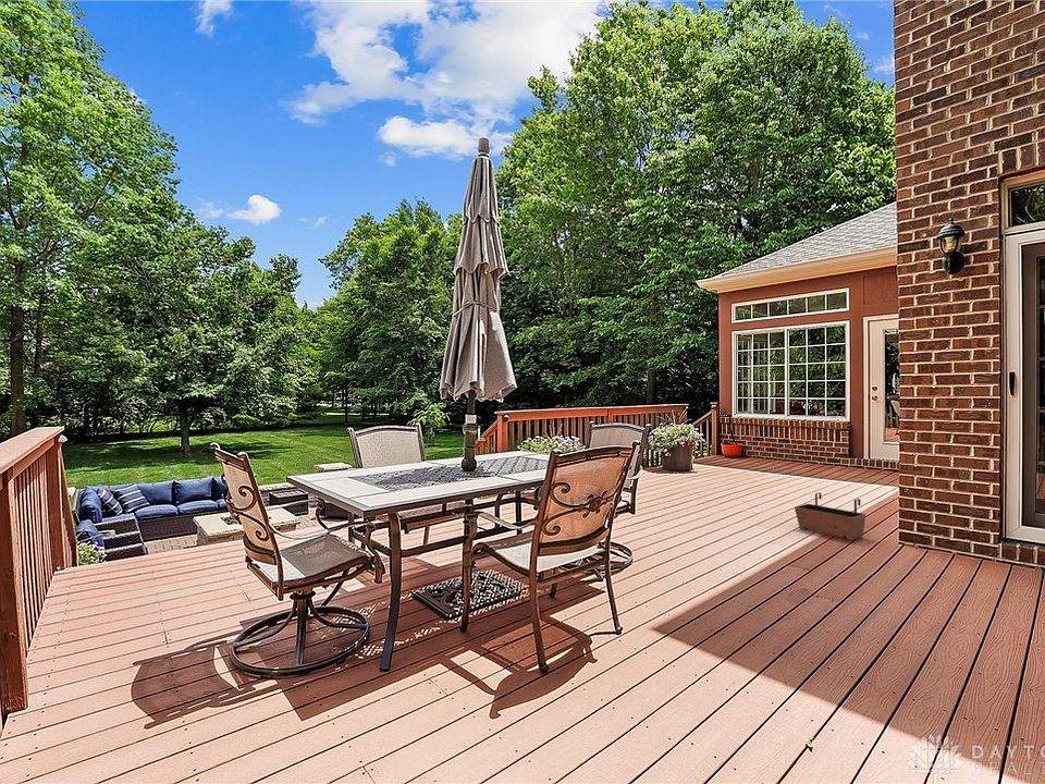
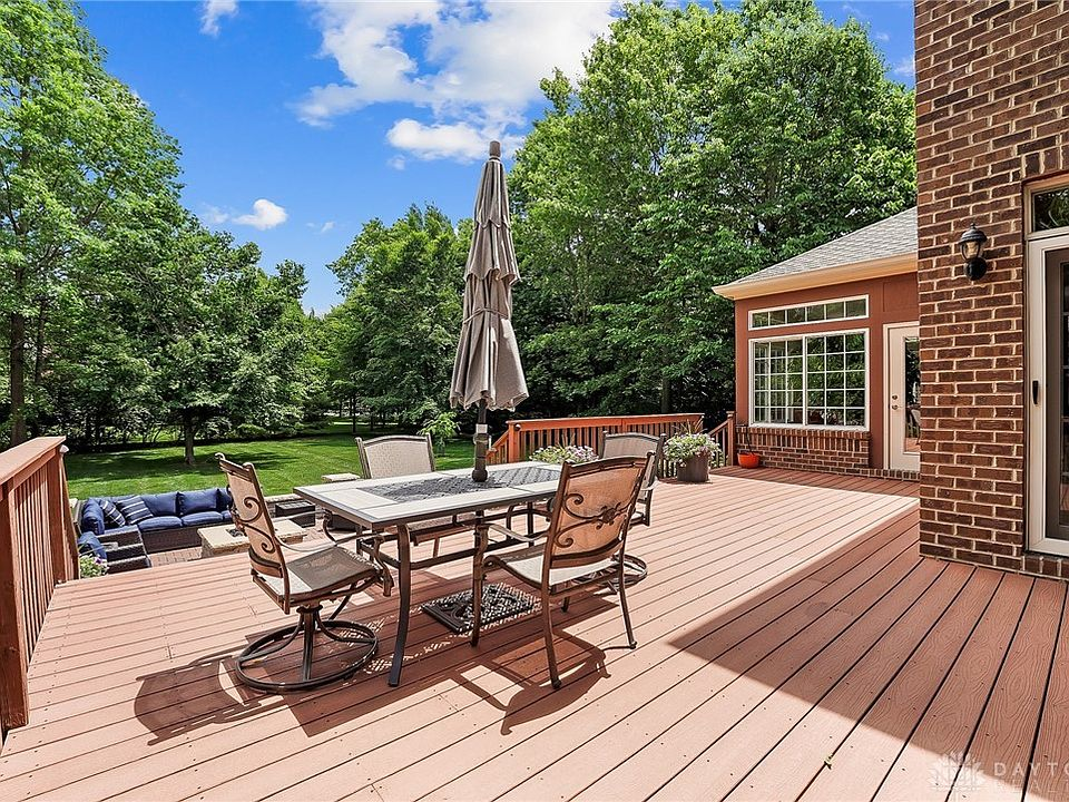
- planter [794,492,866,541]
